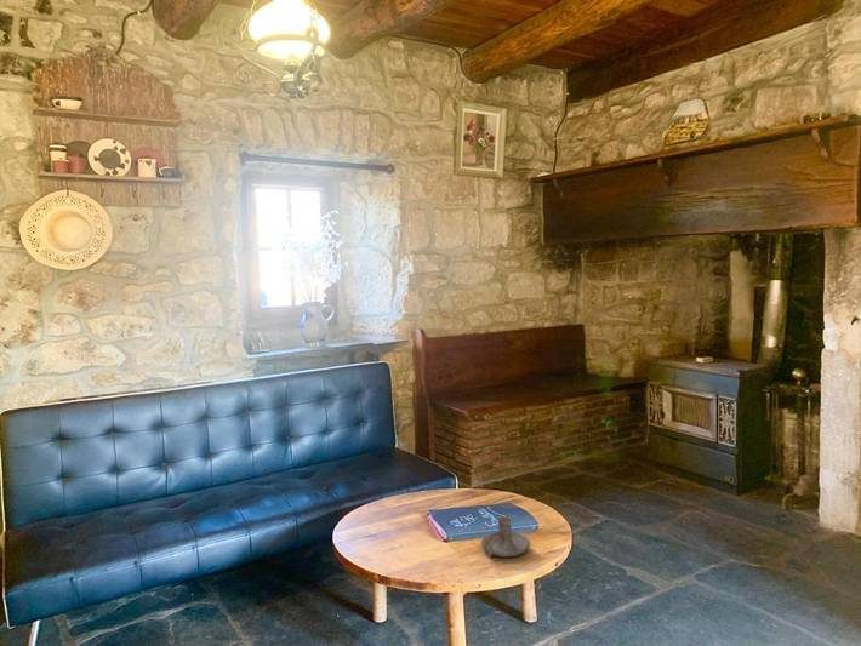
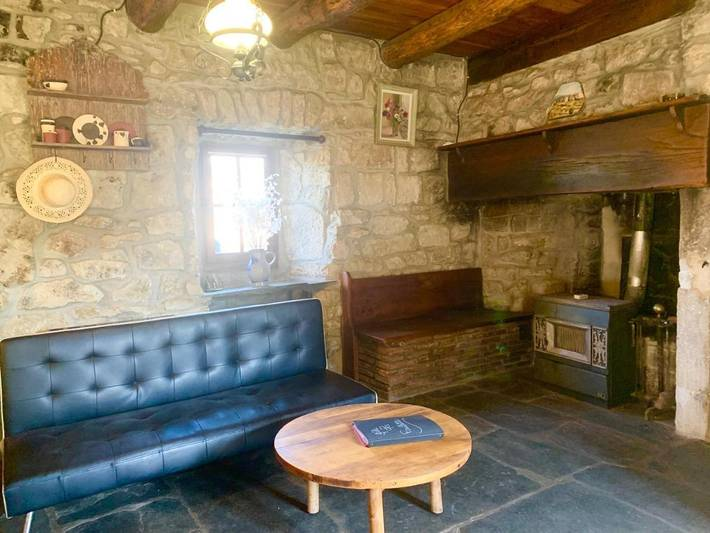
- candle holder [480,515,531,558]
